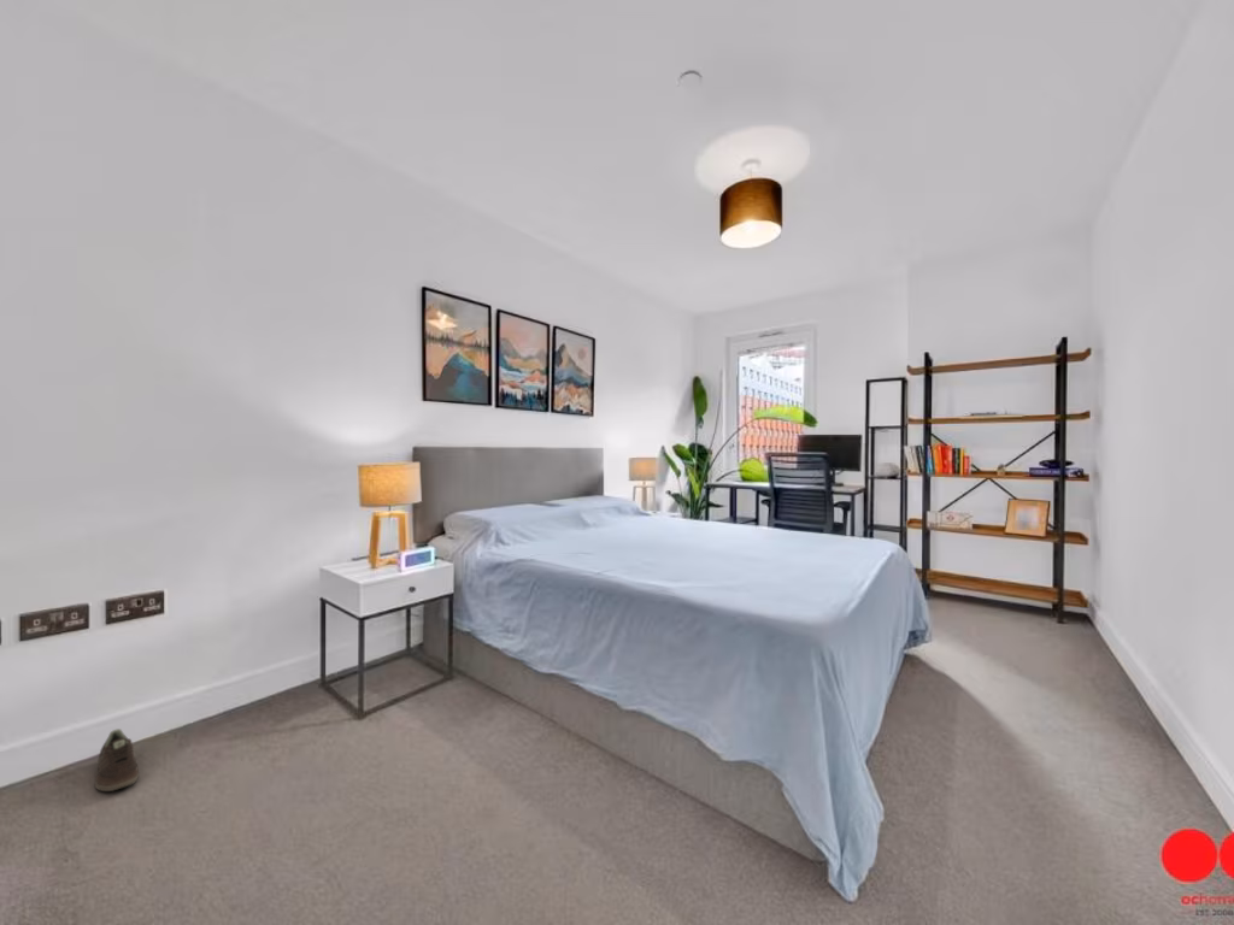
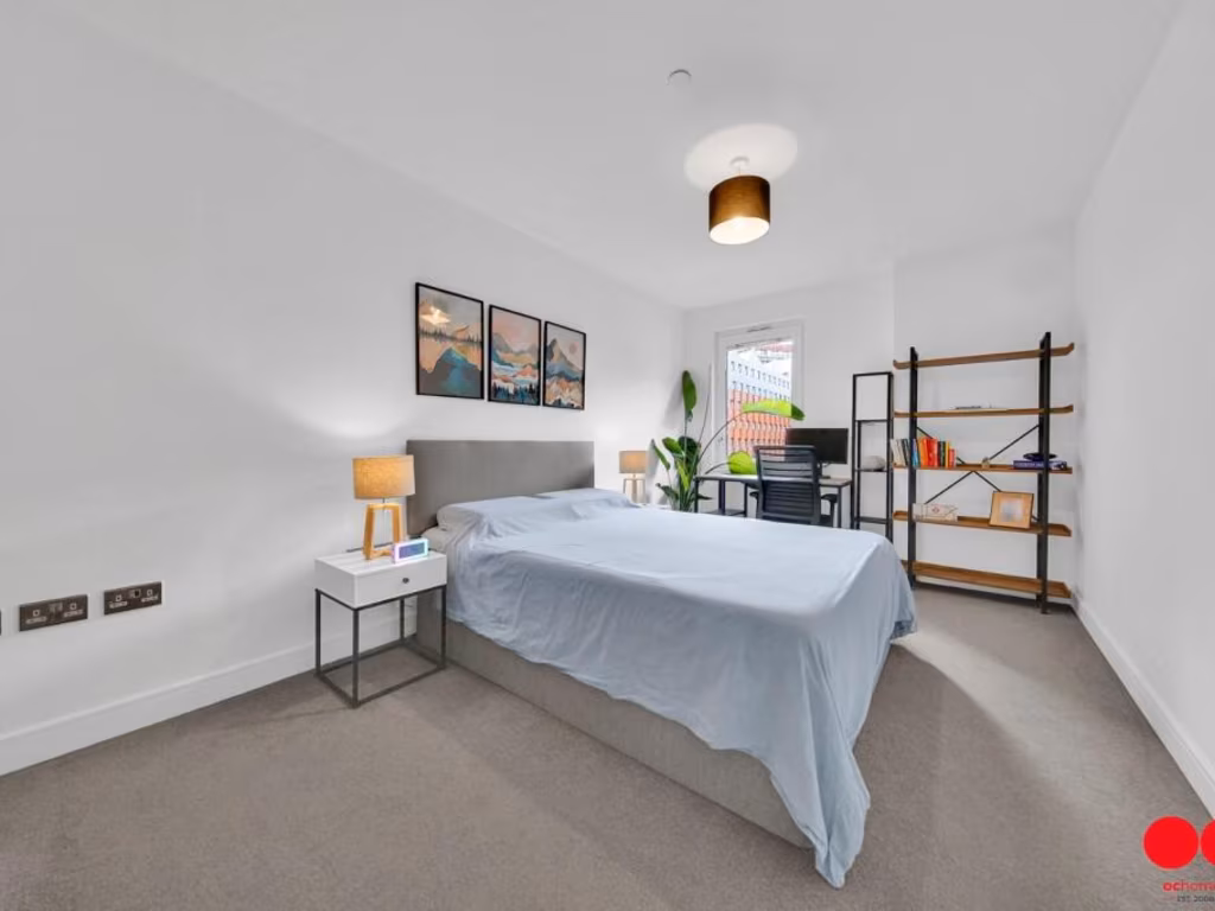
- sneaker [94,727,140,793]
